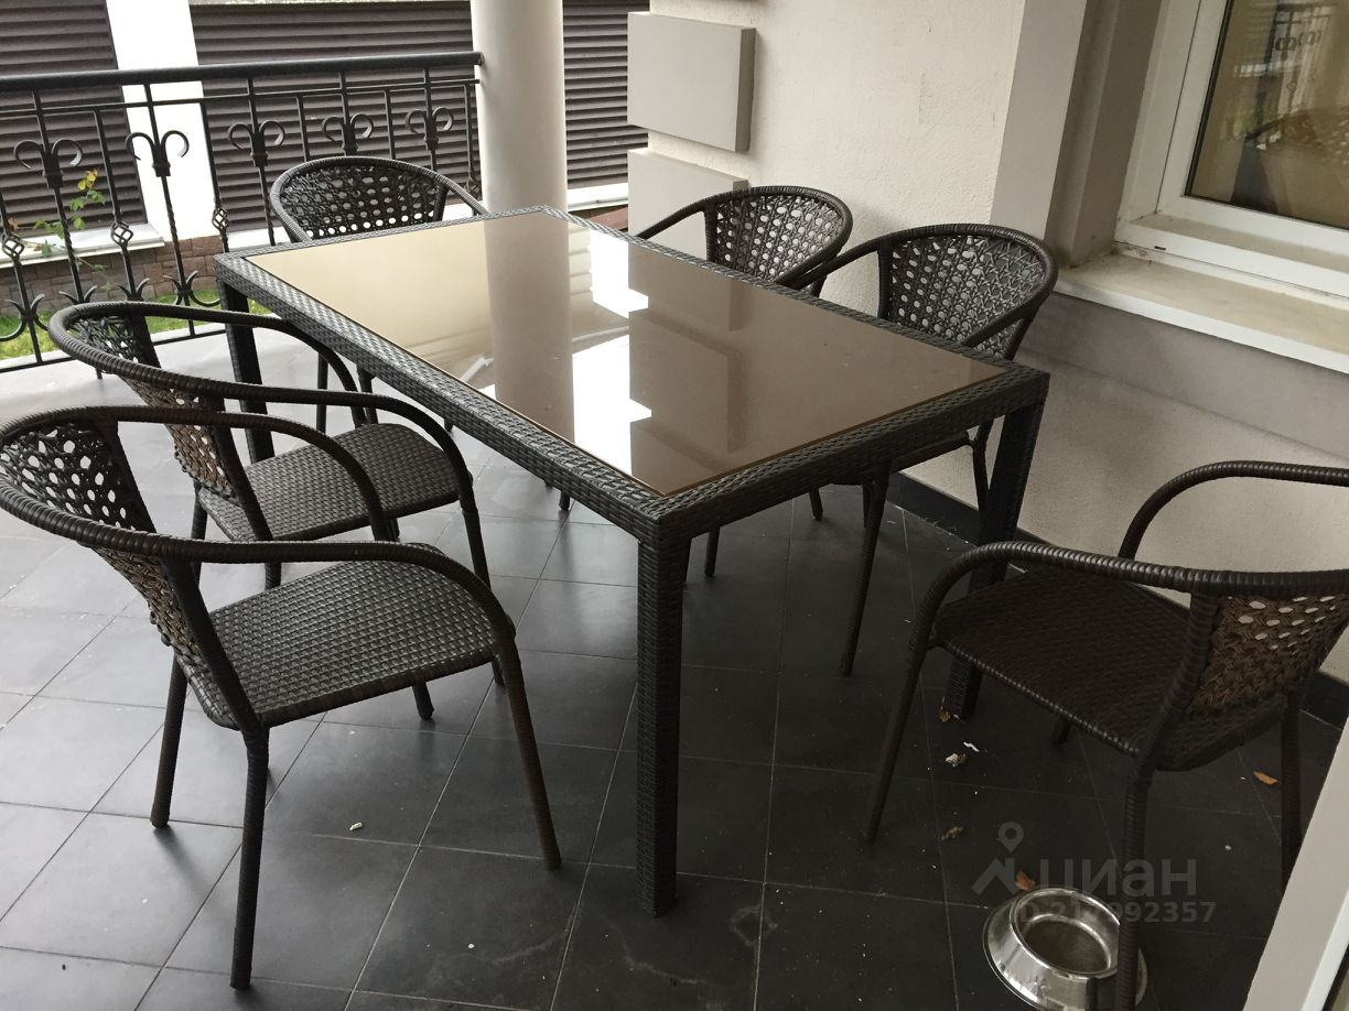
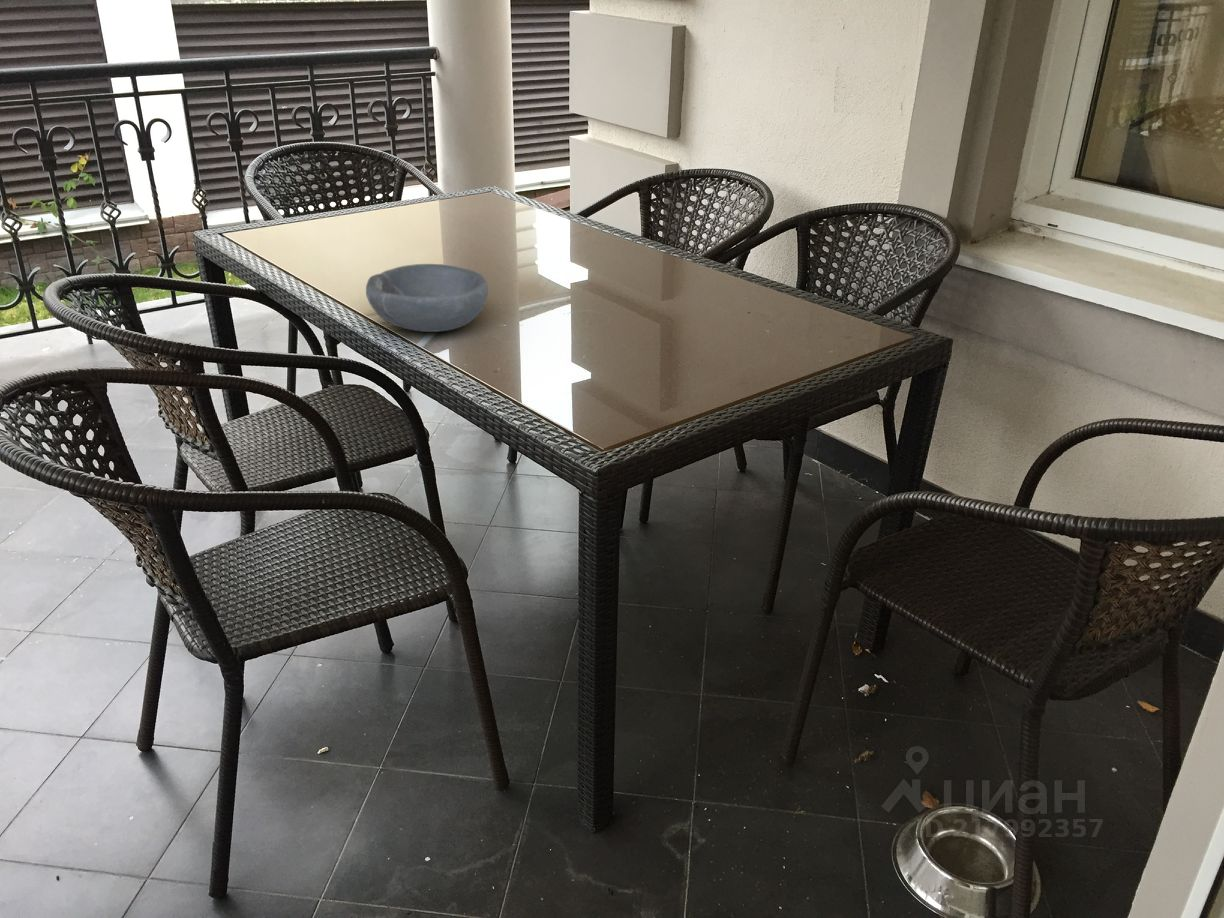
+ bowl [365,263,489,333]
